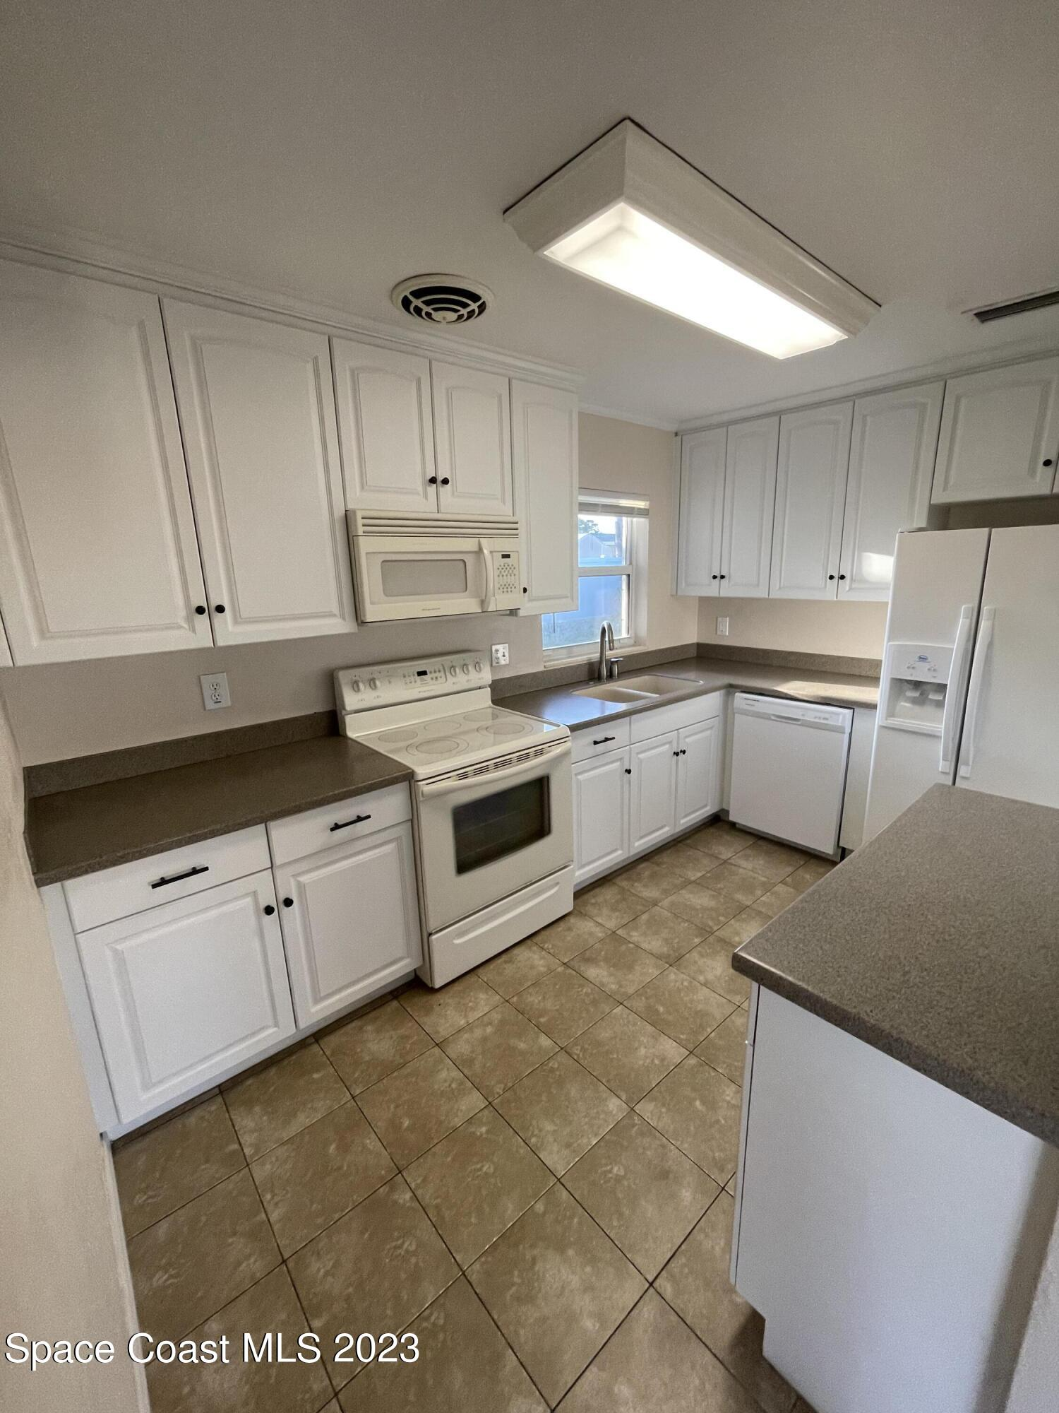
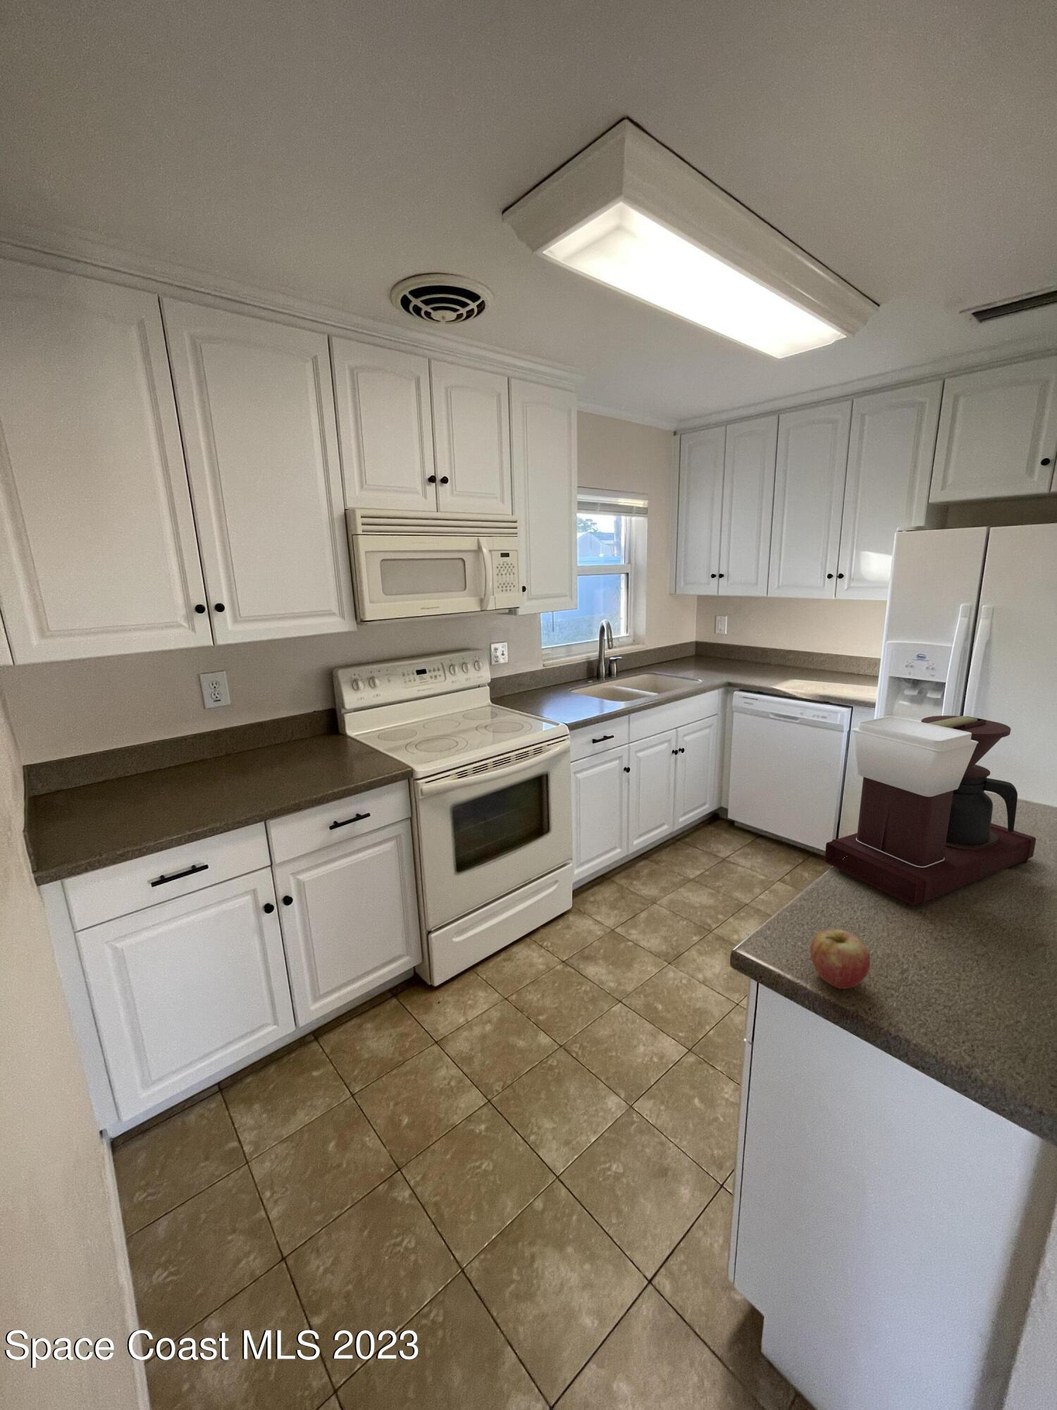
+ fruit [809,928,870,990]
+ coffee maker [824,715,1037,907]
